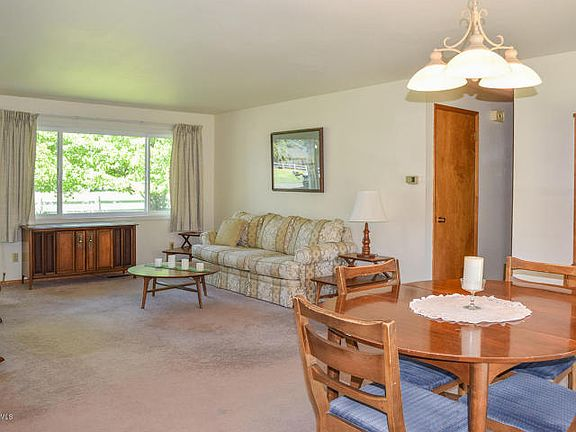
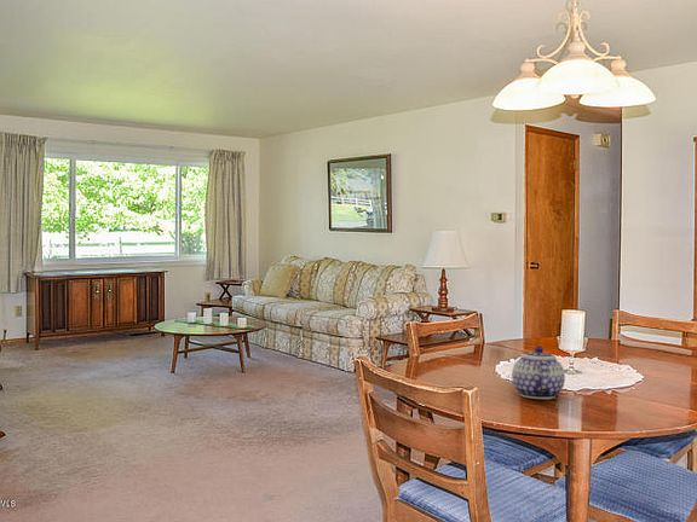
+ teapot [511,346,566,400]
